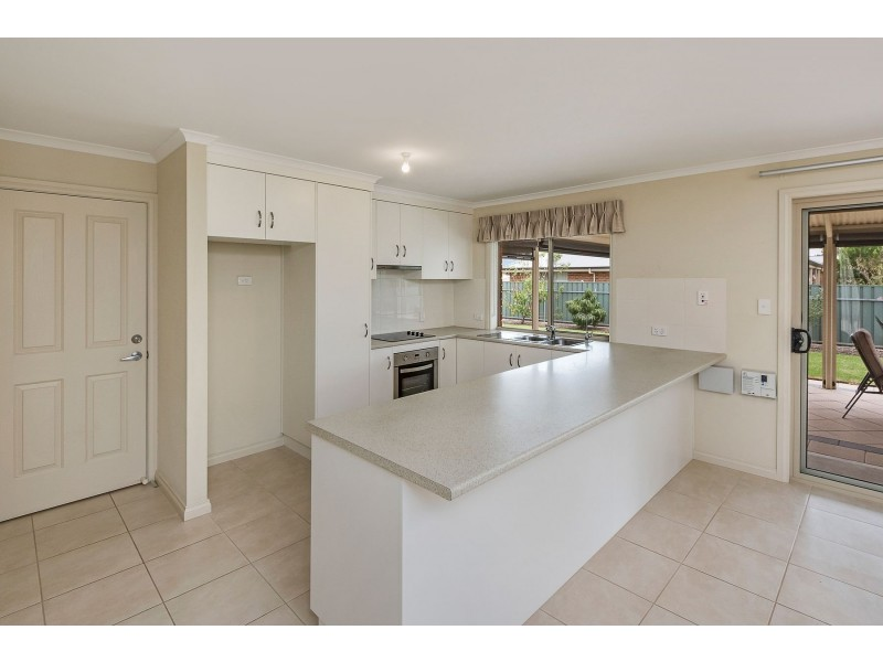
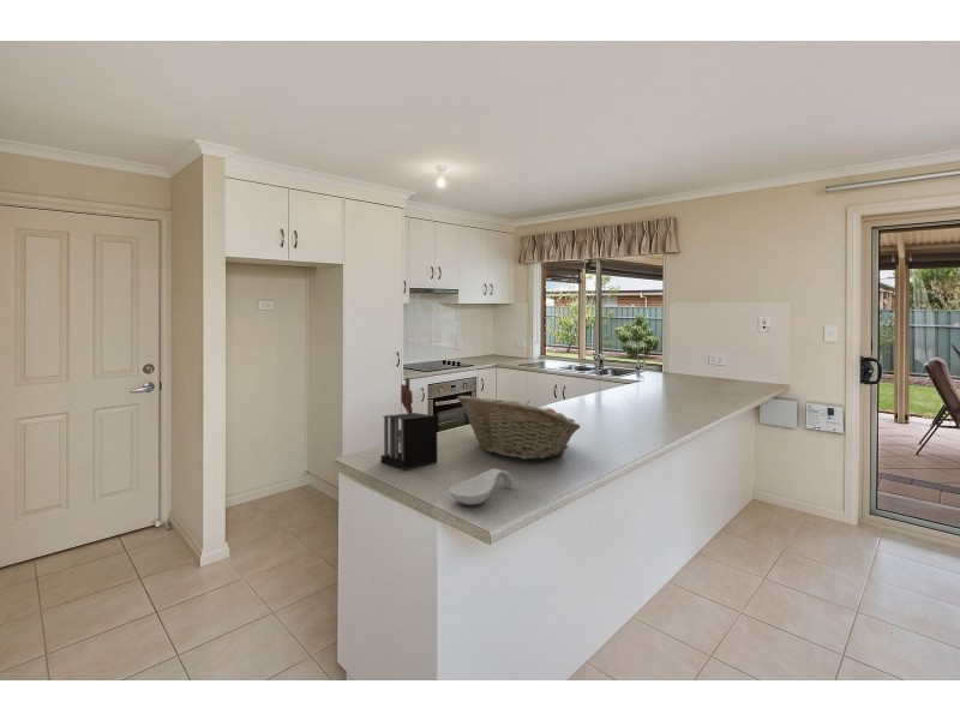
+ fruit basket [456,395,582,461]
+ spoon rest [448,468,517,506]
+ knife block [379,377,438,470]
